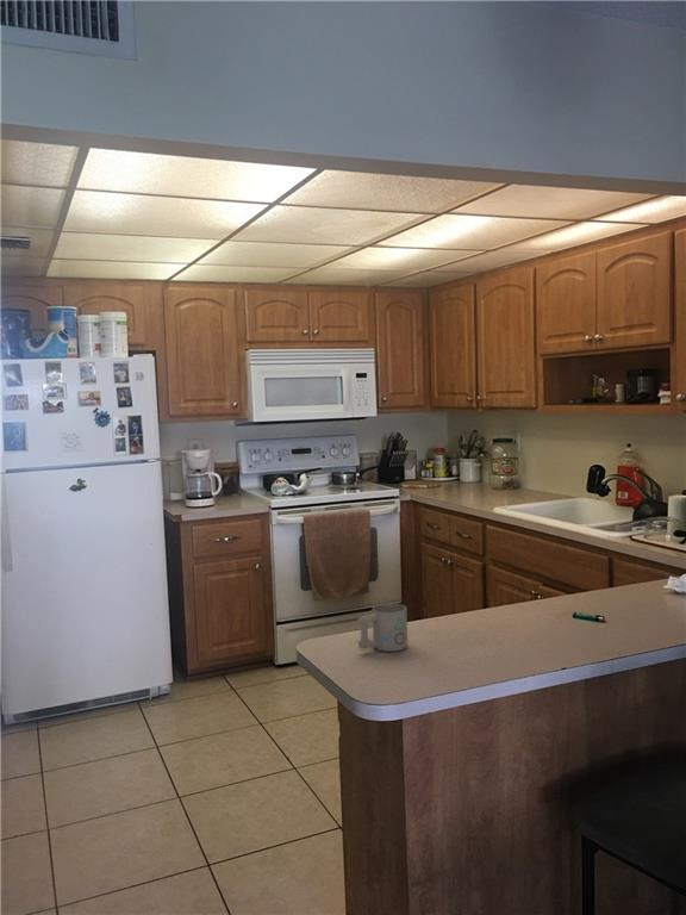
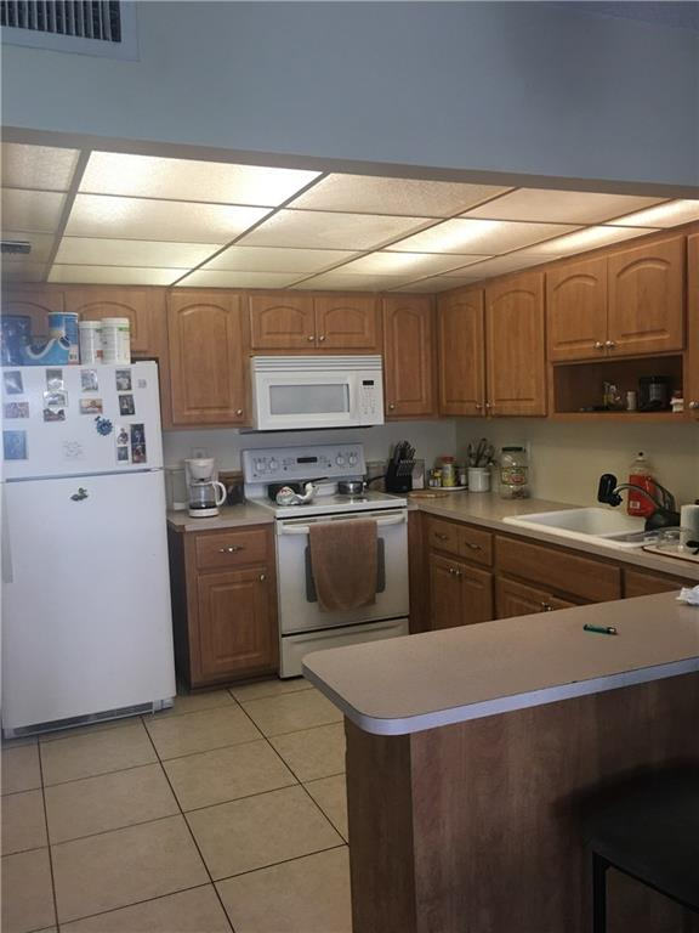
- mug [356,603,409,653]
